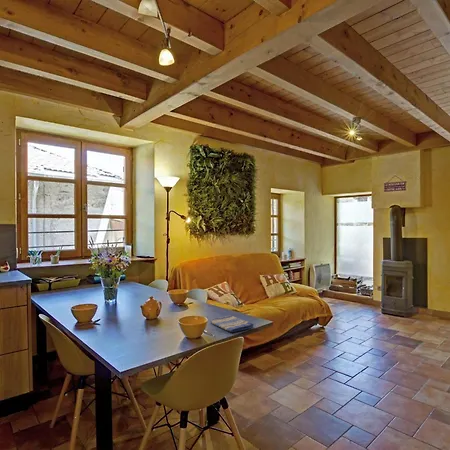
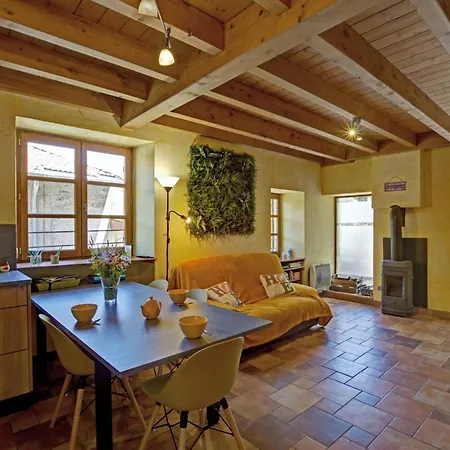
- dish towel [209,314,254,333]
